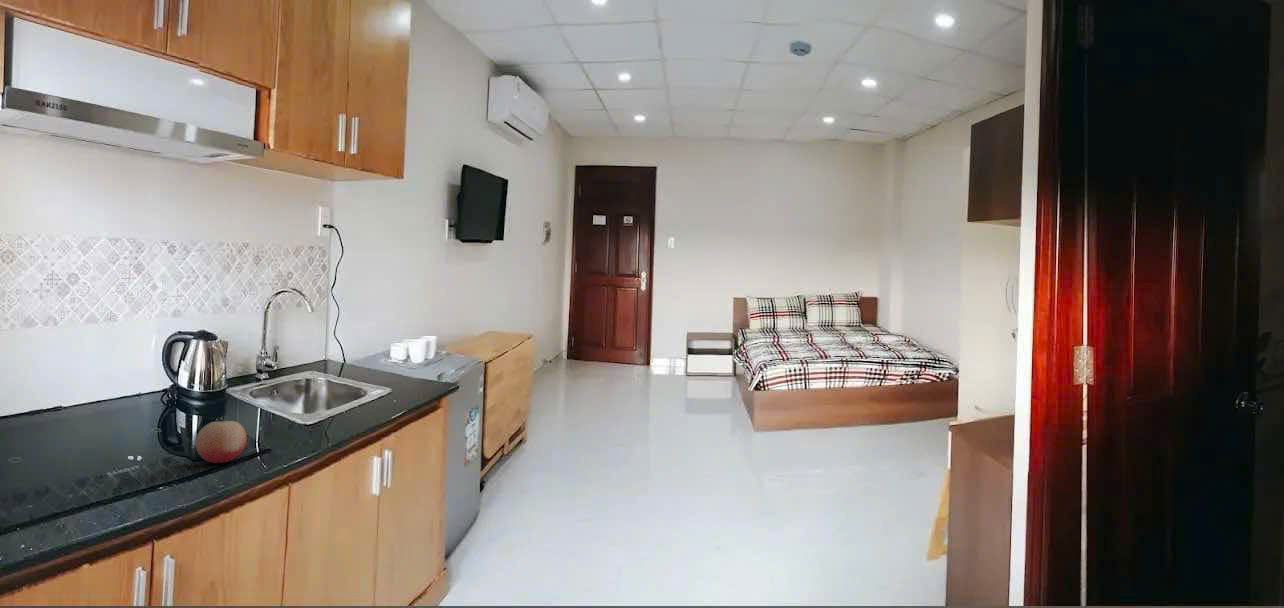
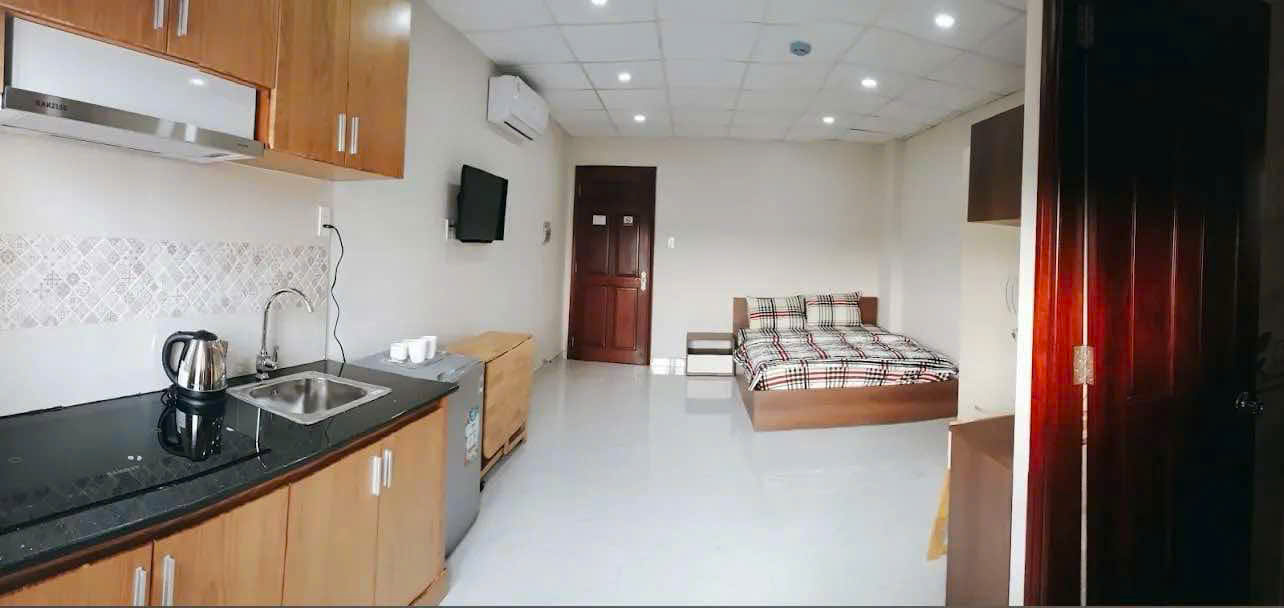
- fruit [194,420,247,464]
